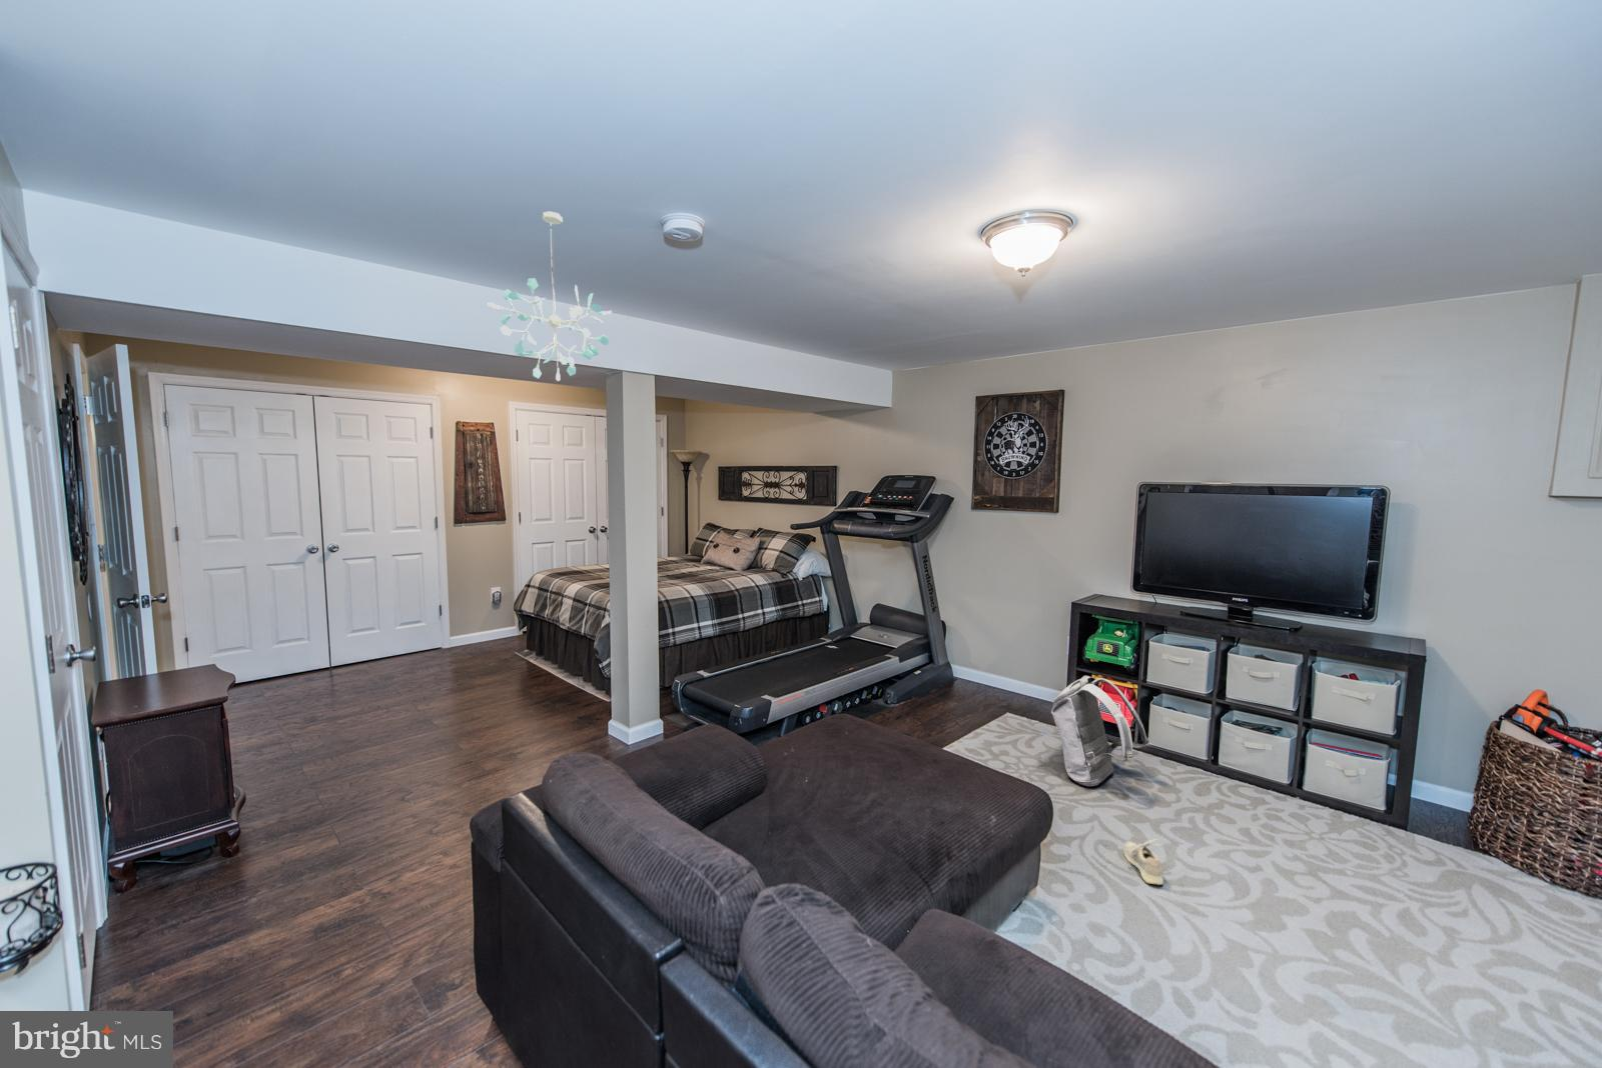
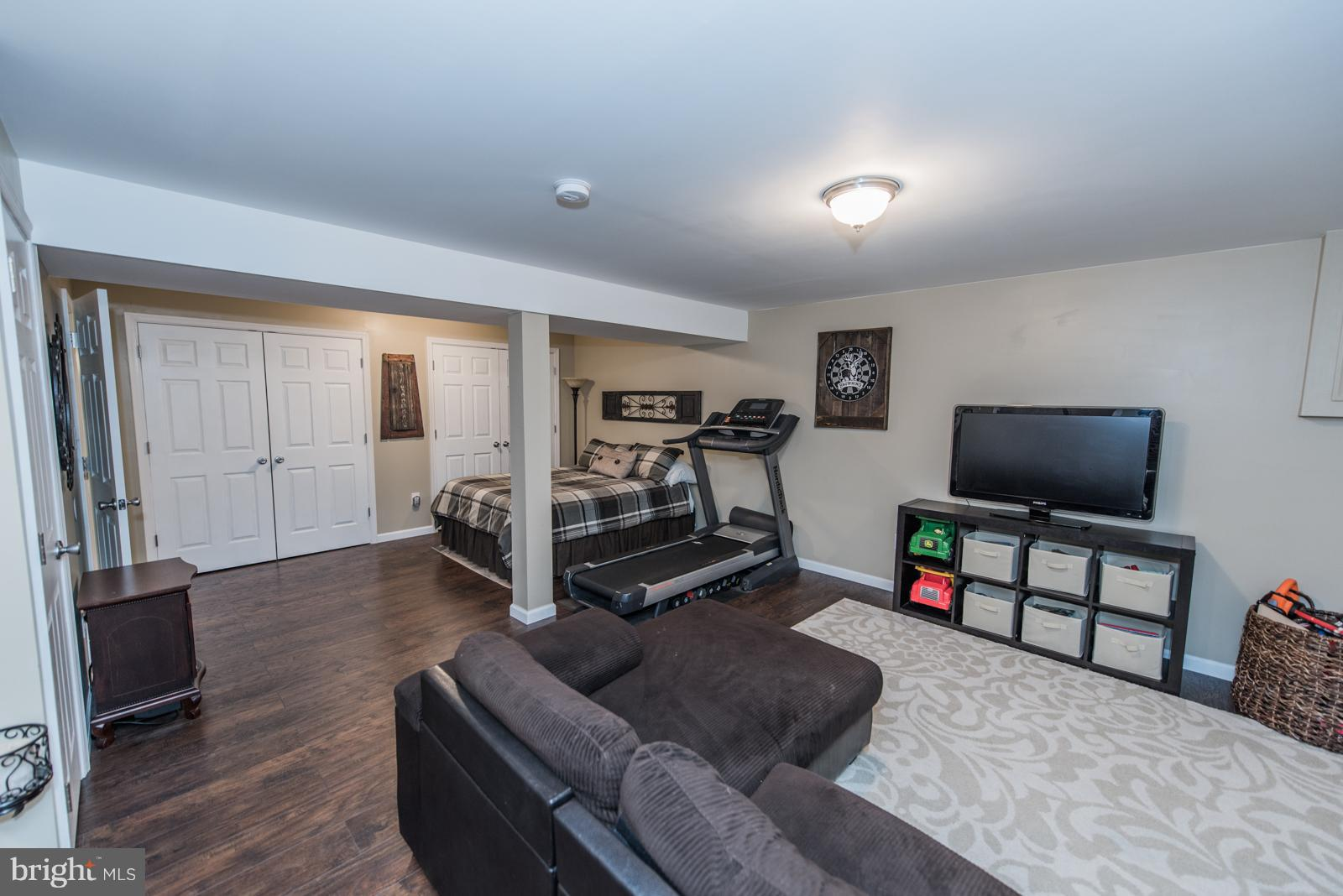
- backpack [1051,675,1150,787]
- shoe [1124,838,1164,886]
- ceiling light fixture [485,210,613,381]
